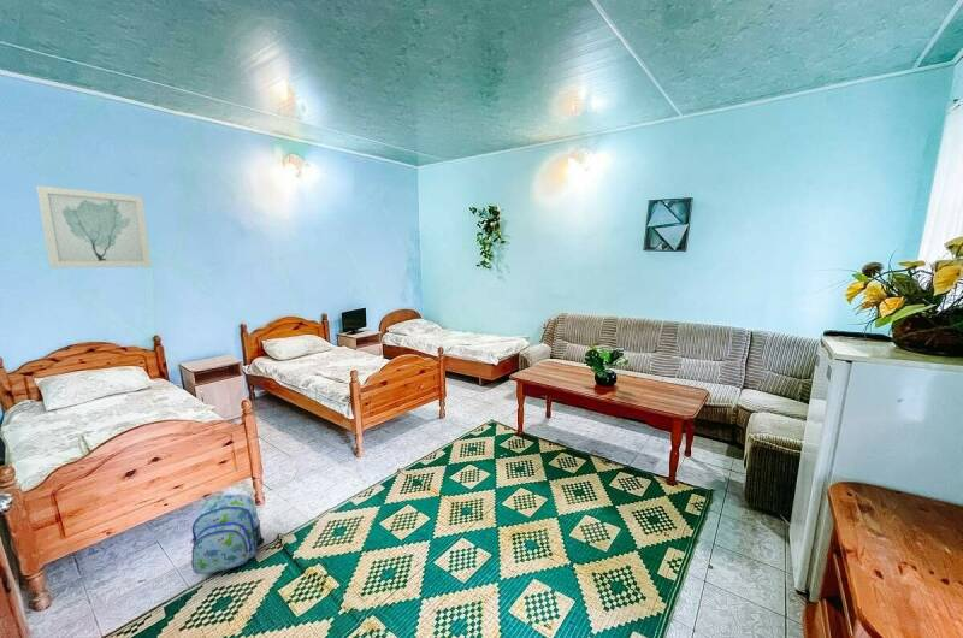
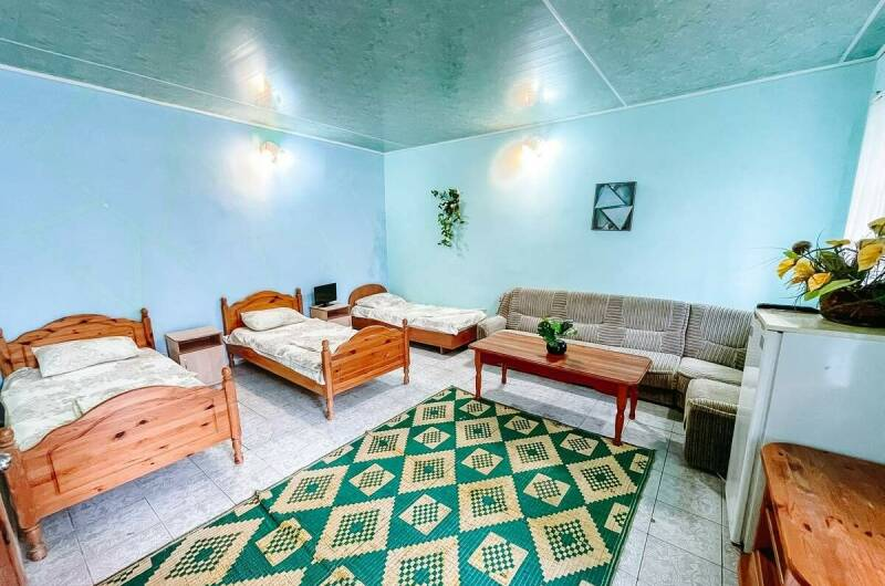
- backpack [189,494,265,575]
- wall art [35,184,153,268]
